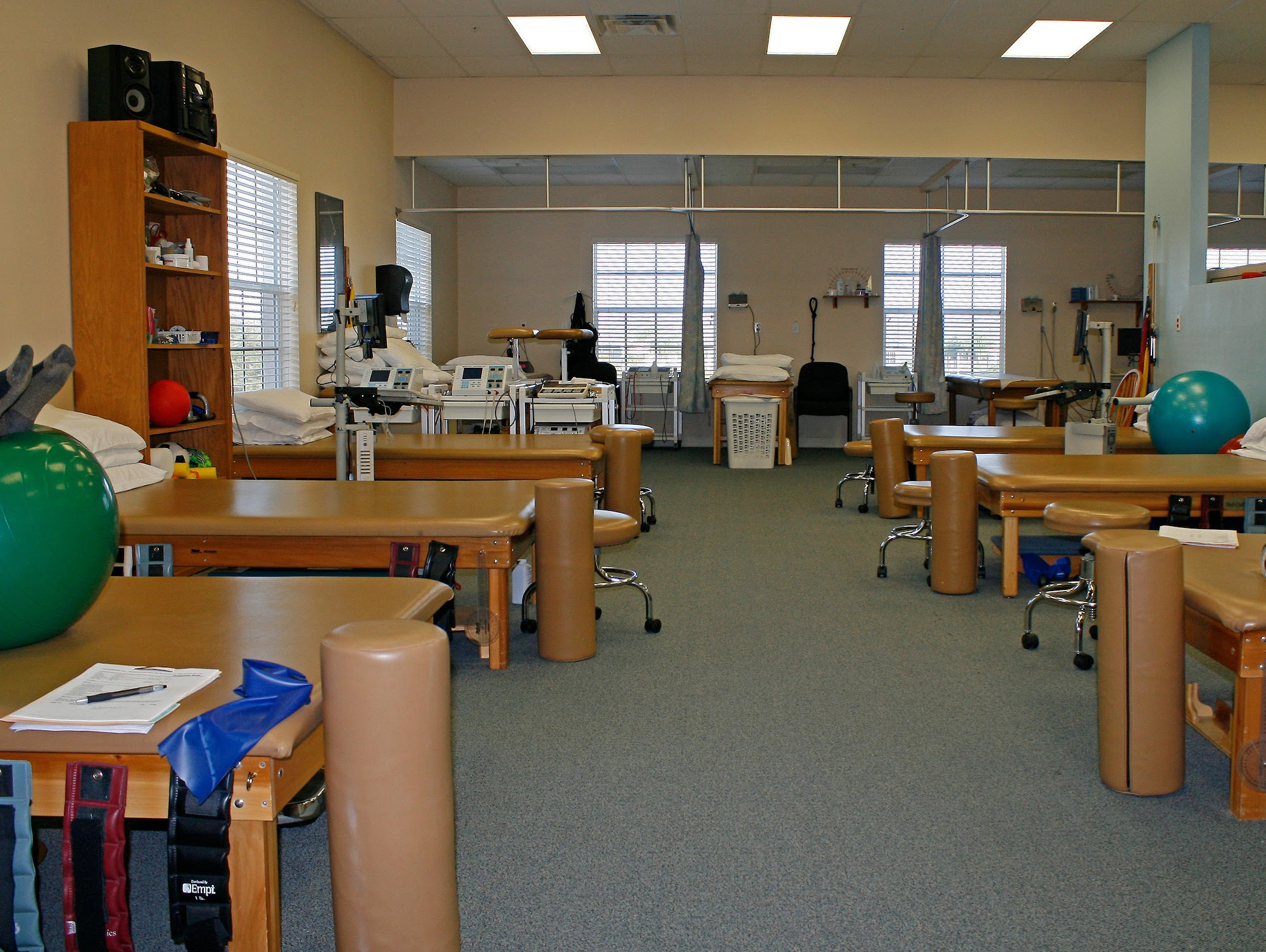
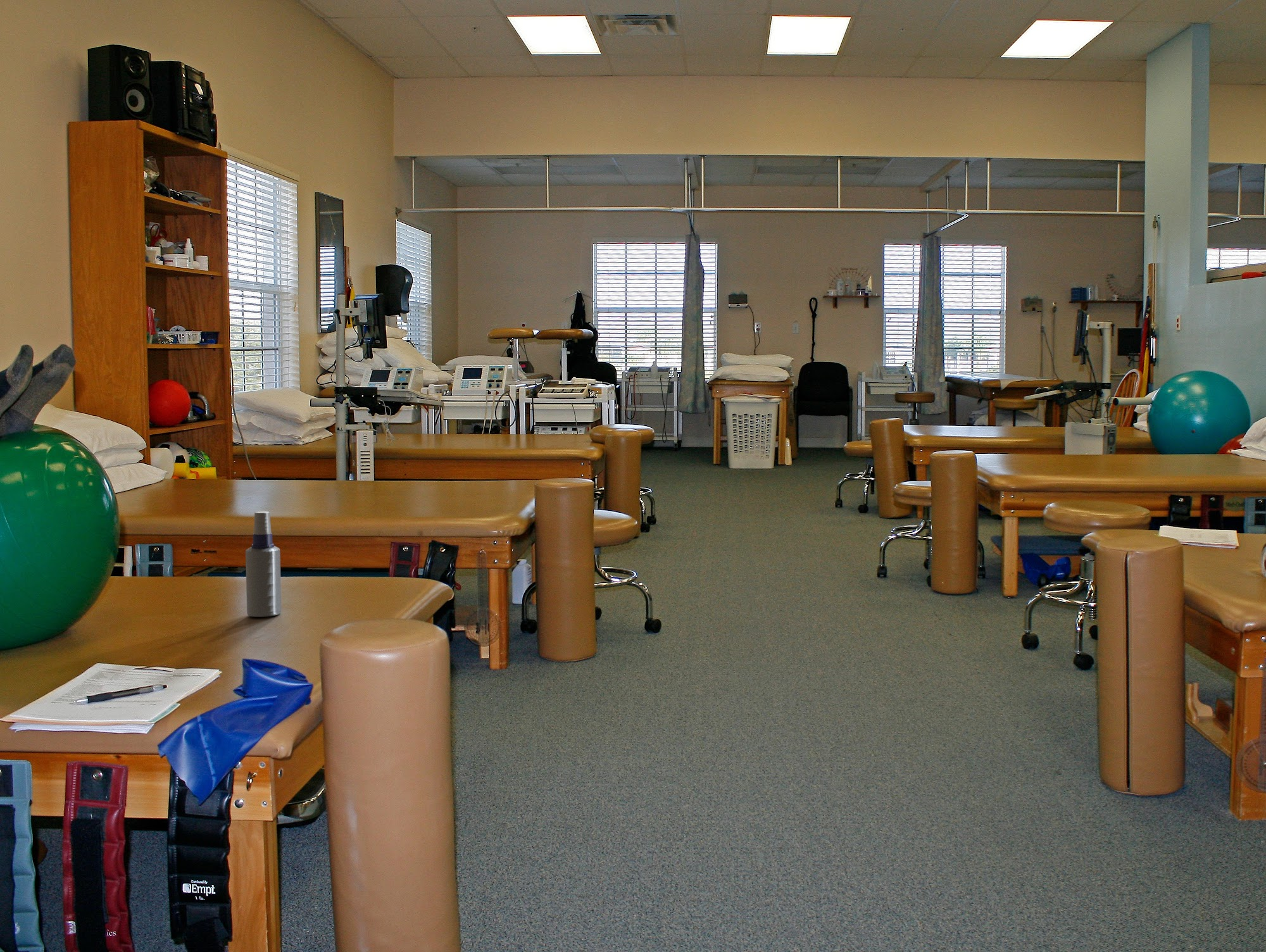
+ spray bottle [245,511,282,617]
